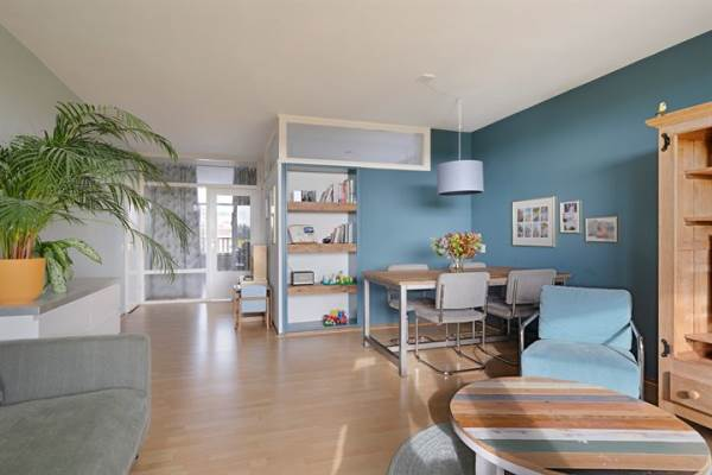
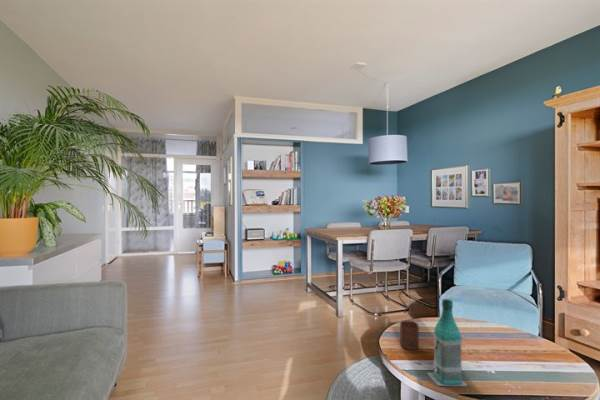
+ cup [399,320,420,351]
+ bottle [426,298,468,387]
